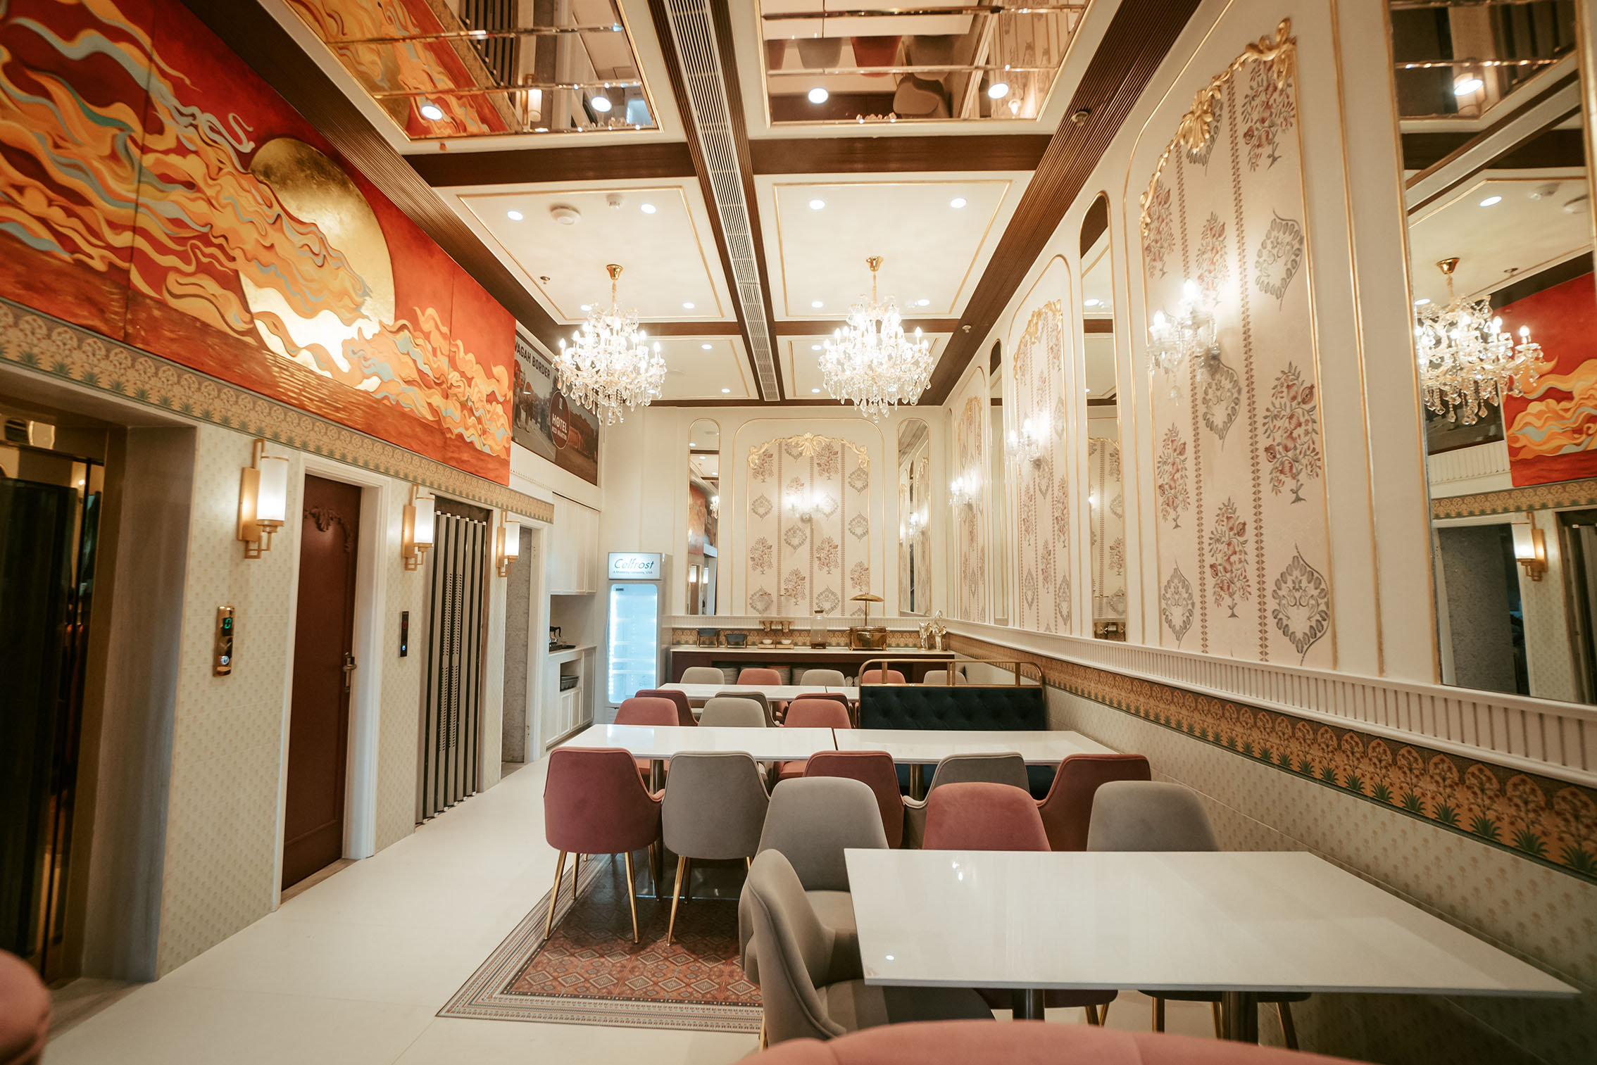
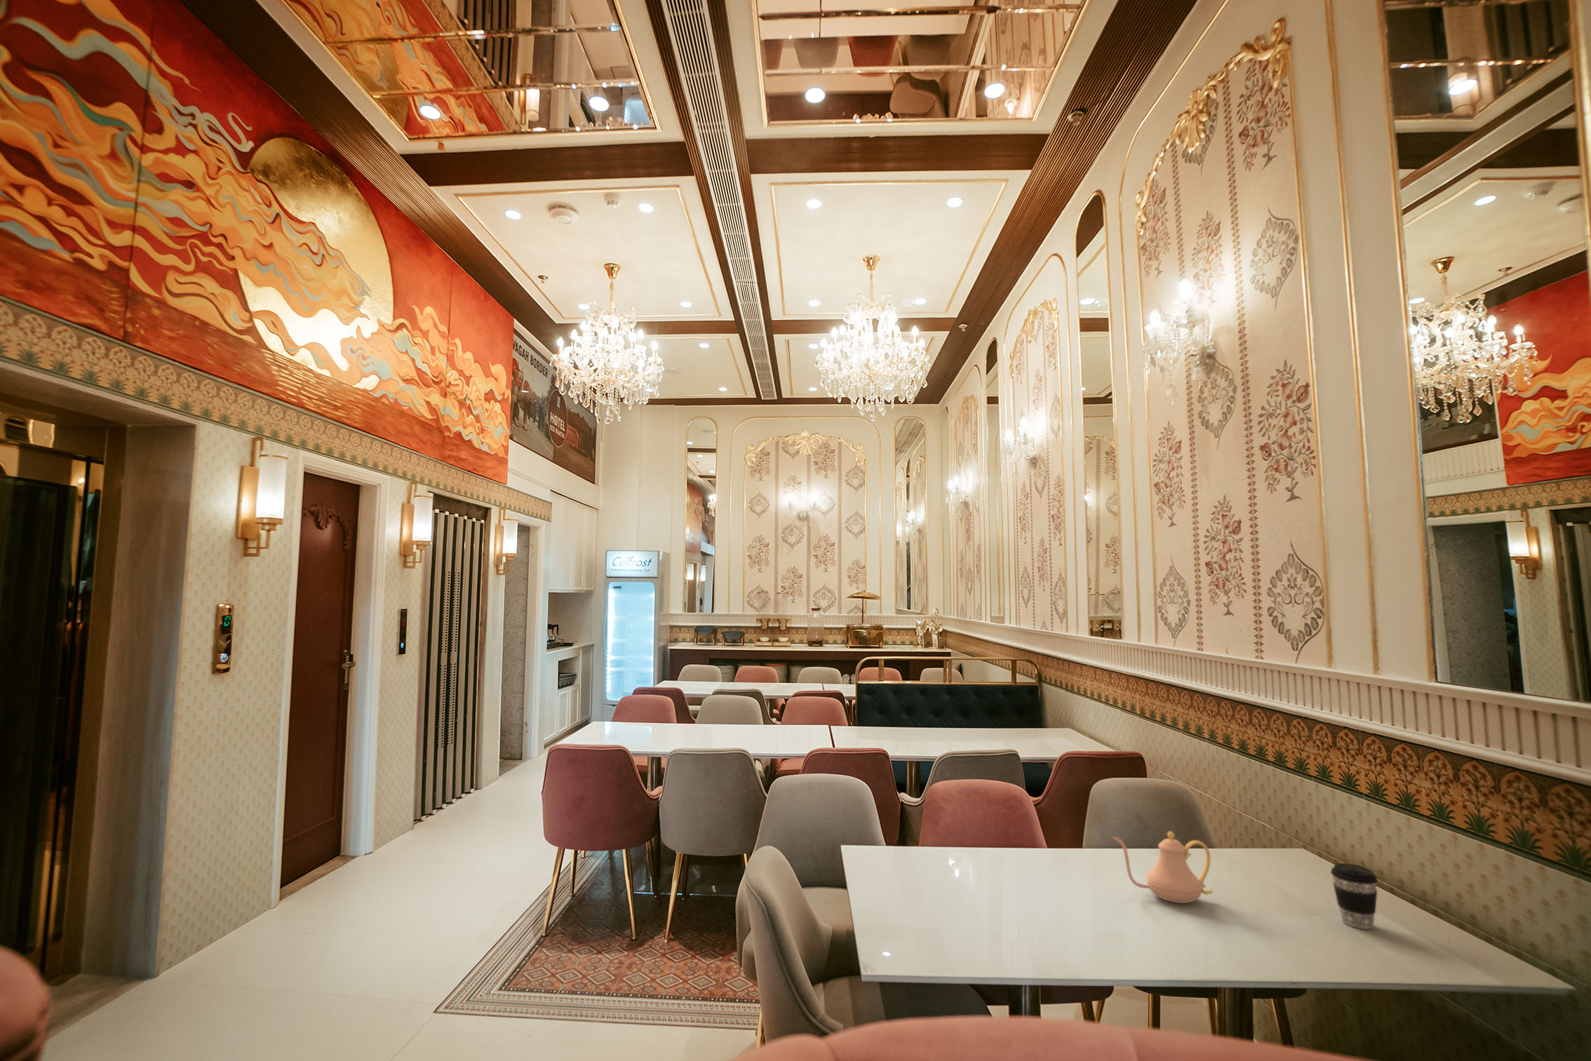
+ coffee cup [1330,862,1379,930]
+ teapot [1112,831,1213,904]
